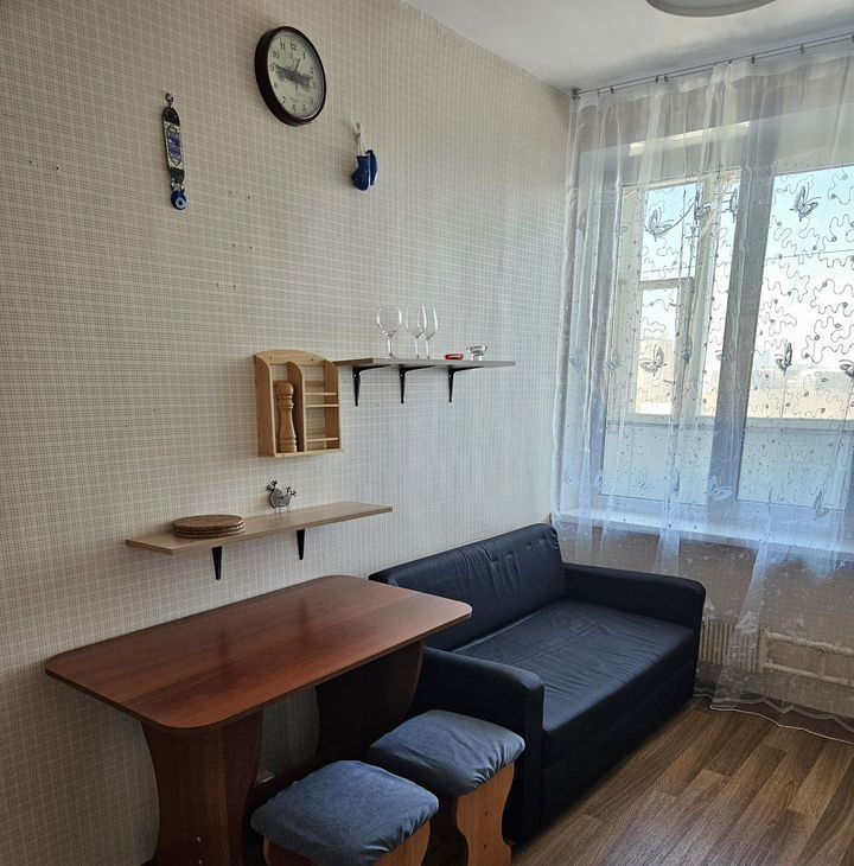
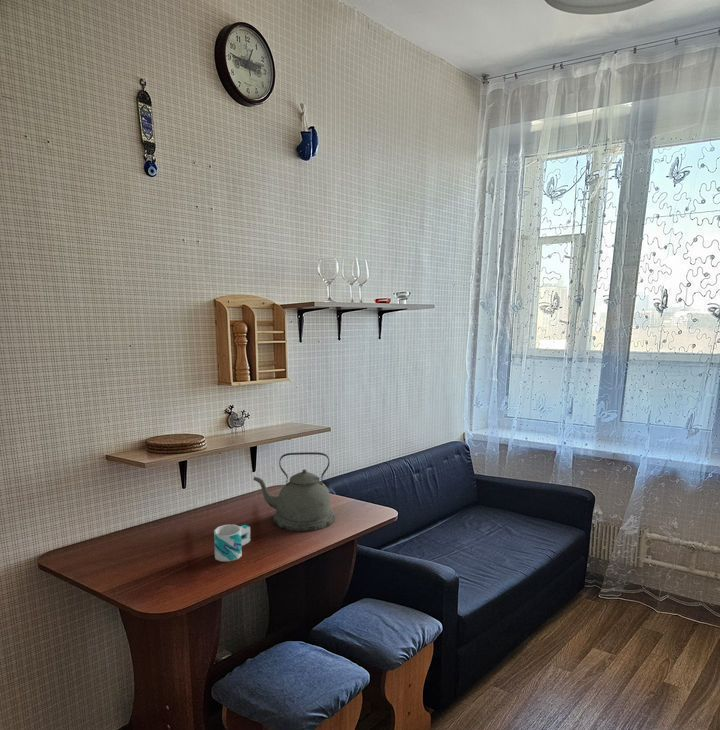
+ kettle [252,451,336,533]
+ mug [213,524,251,562]
